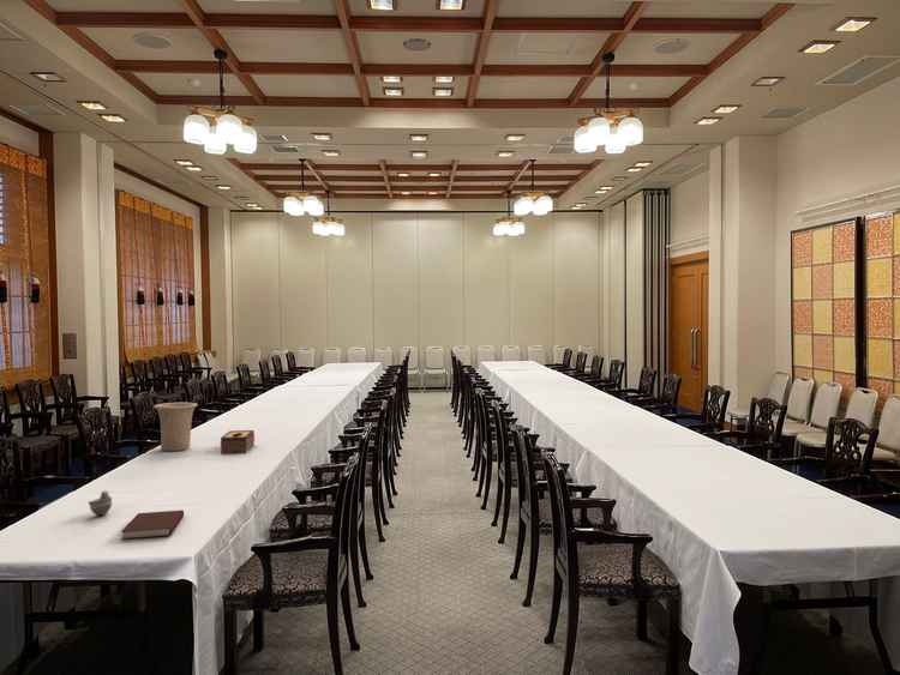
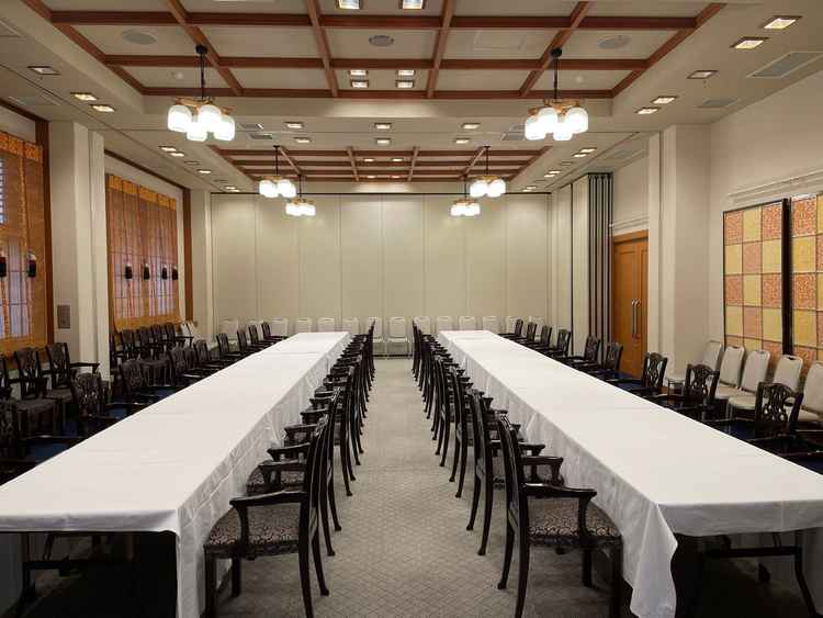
- tissue box [220,429,256,454]
- vase [152,402,198,452]
- notebook [120,508,185,541]
- cup [88,489,113,517]
